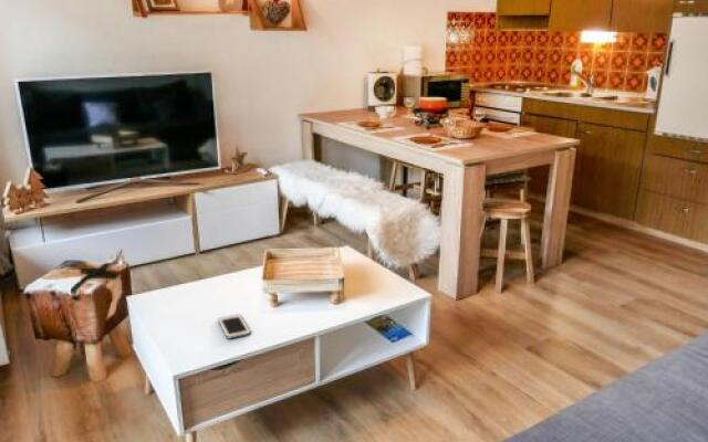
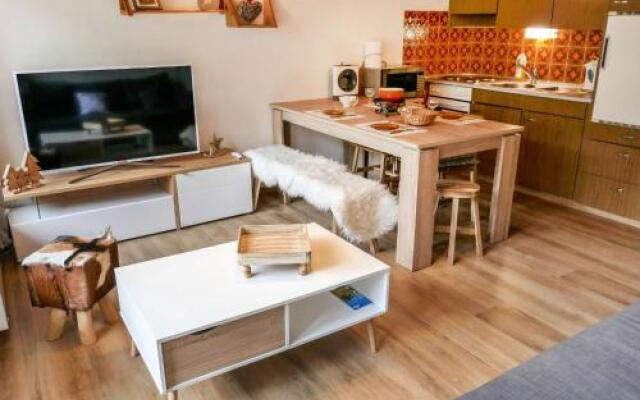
- cell phone [217,313,251,340]
